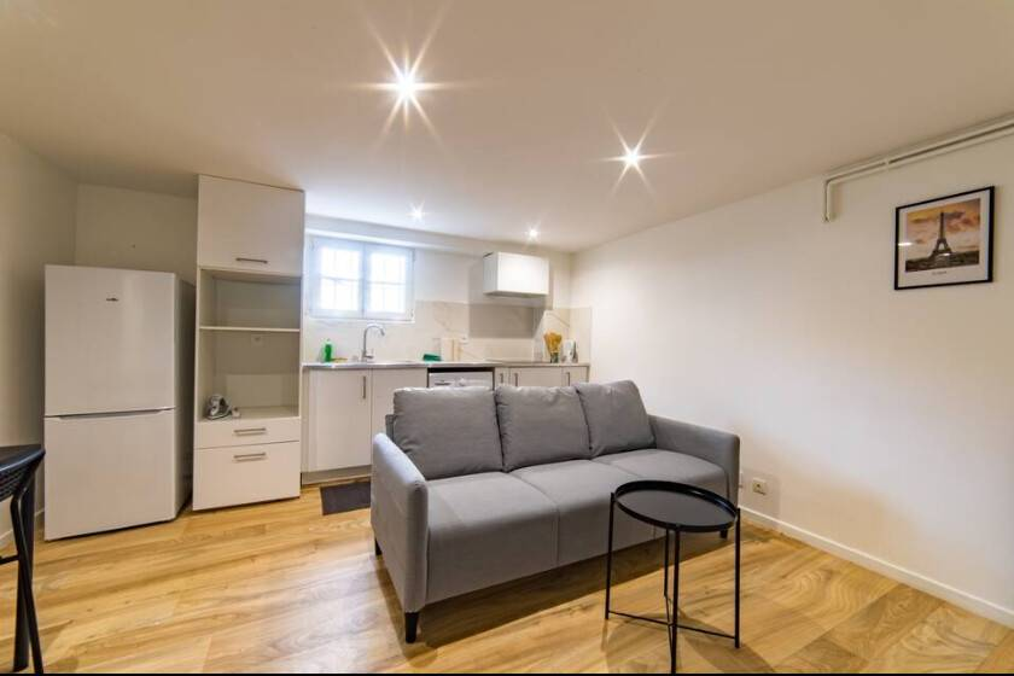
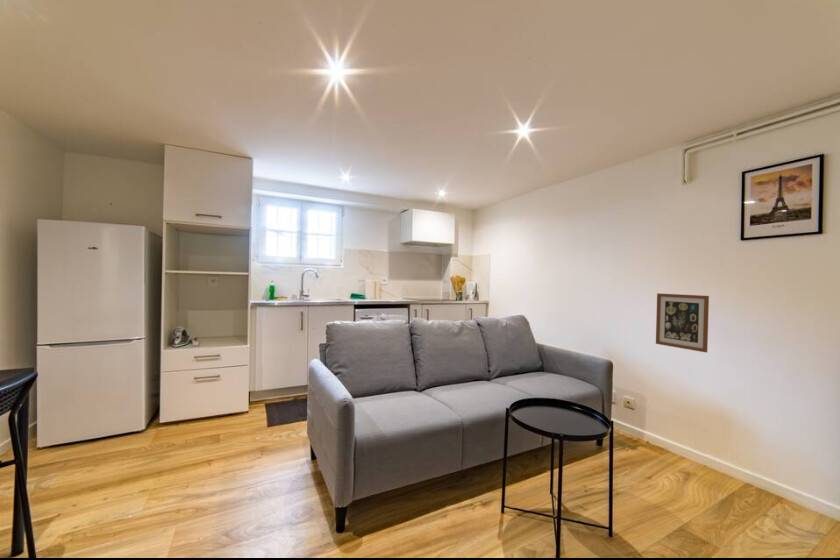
+ wall art [655,292,710,353]
